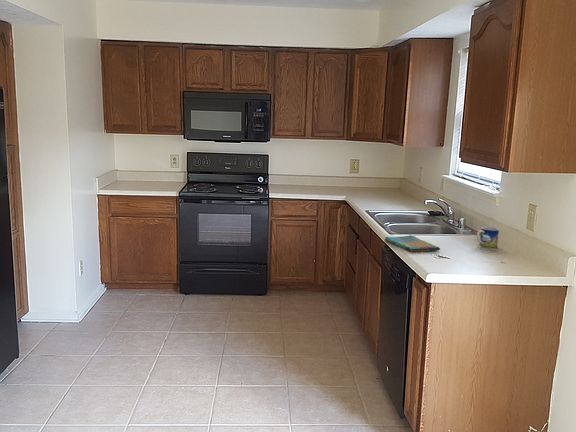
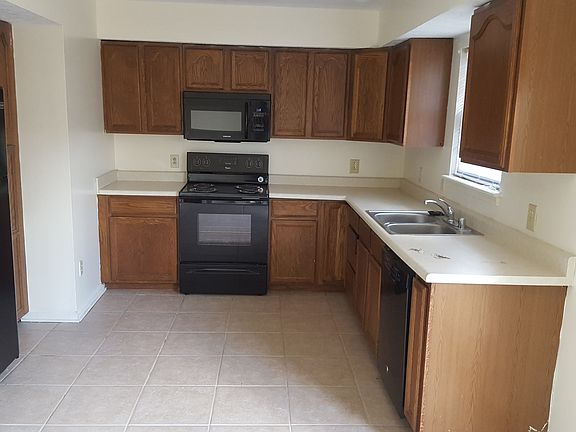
- dish towel [384,234,441,253]
- mug [476,226,500,248]
